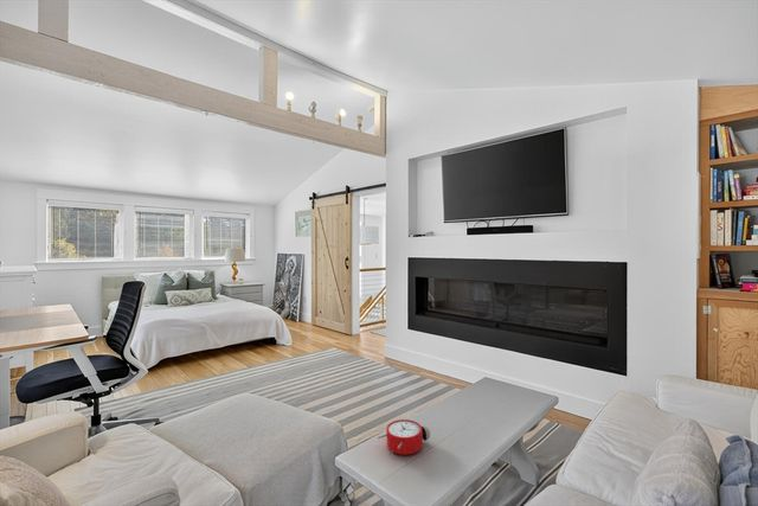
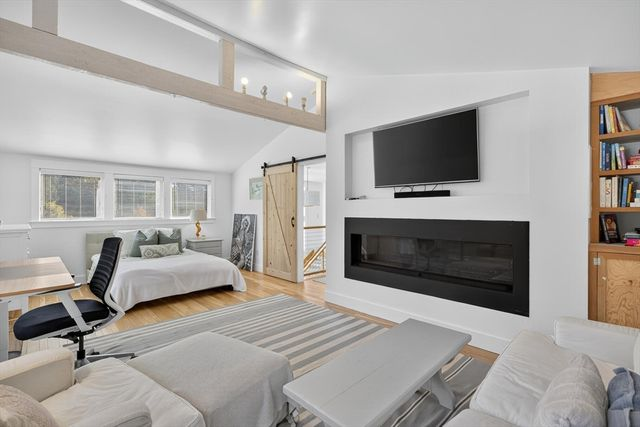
- alarm clock [377,418,431,456]
